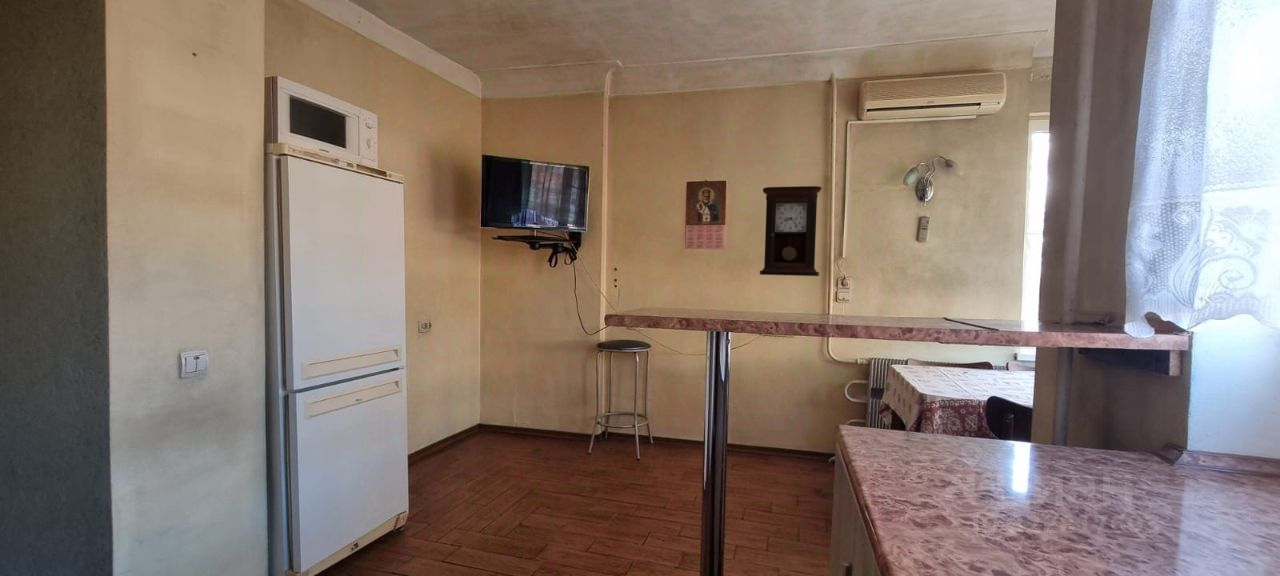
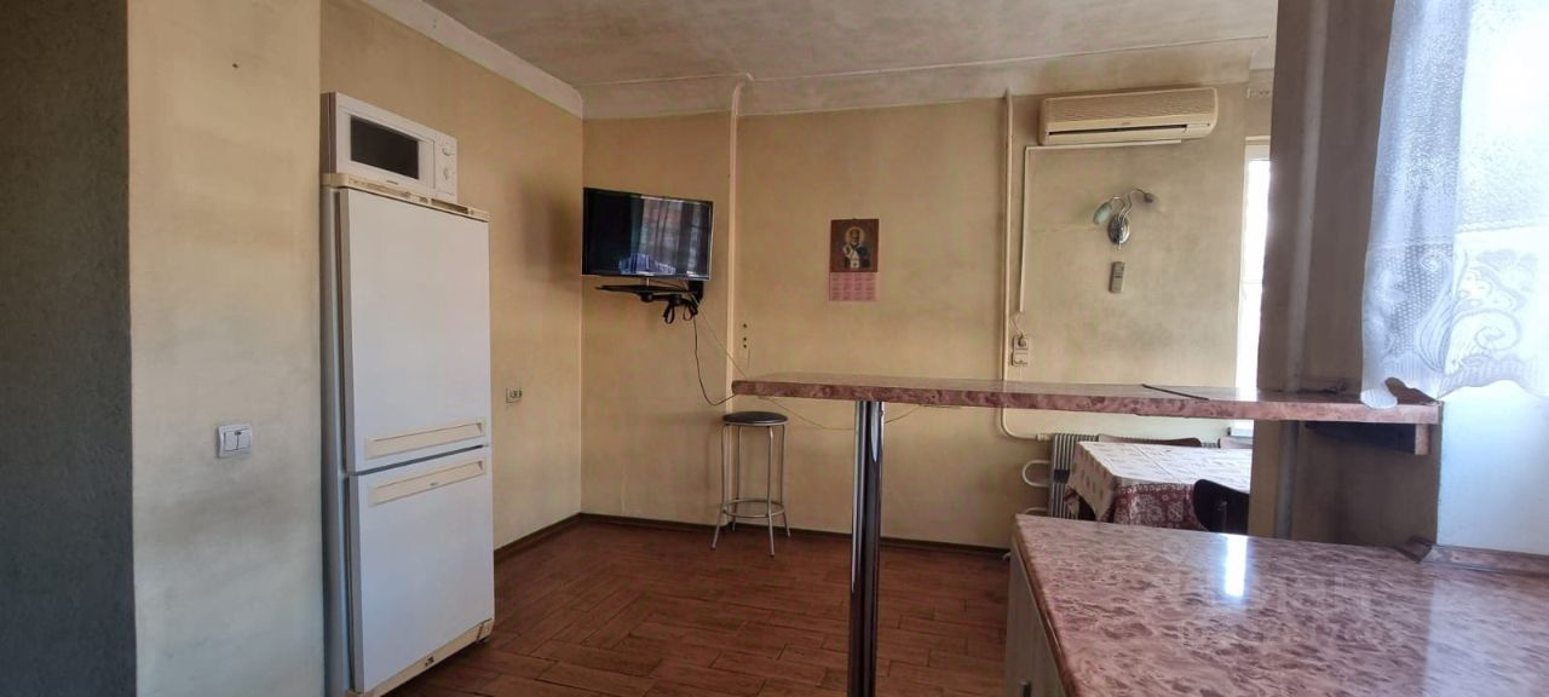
- pendulum clock [758,185,822,277]
